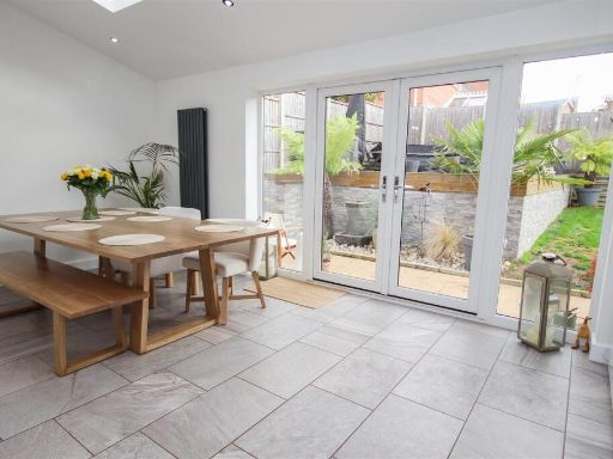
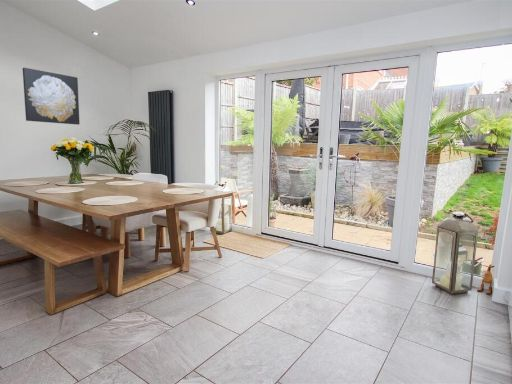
+ wall art [22,67,80,126]
